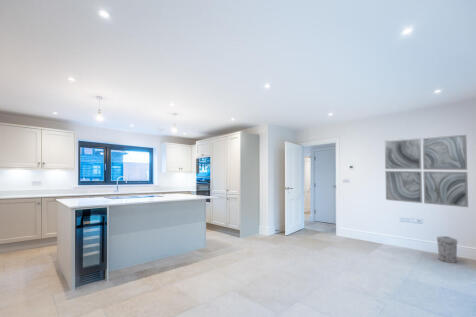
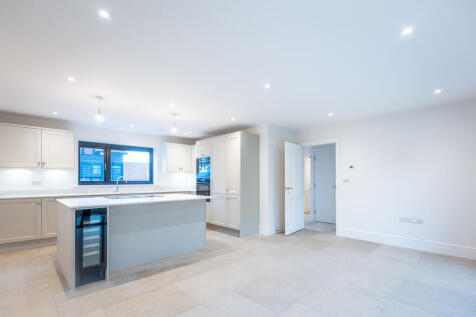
- trash can [436,235,459,264]
- wall art [384,134,469,208]
